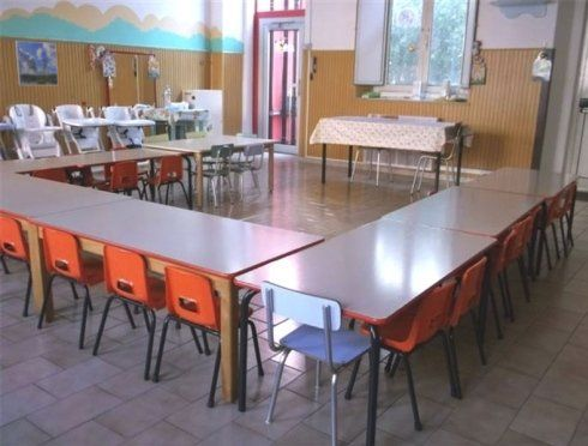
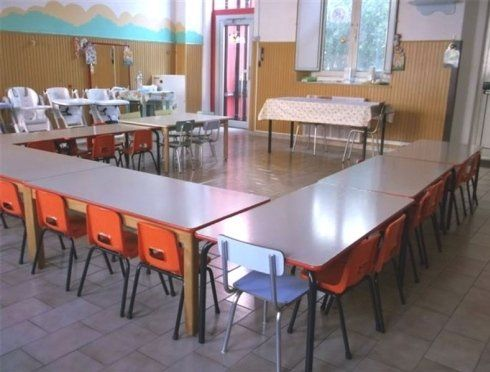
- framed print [14,40,60,86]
